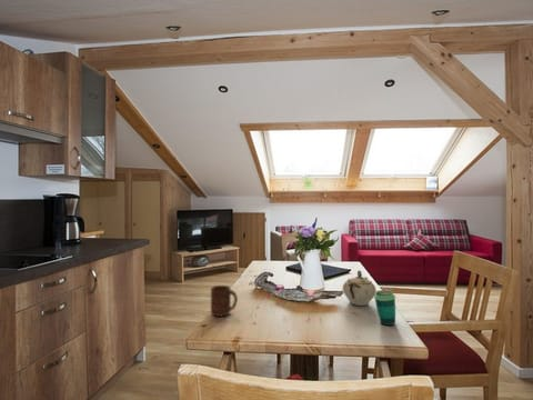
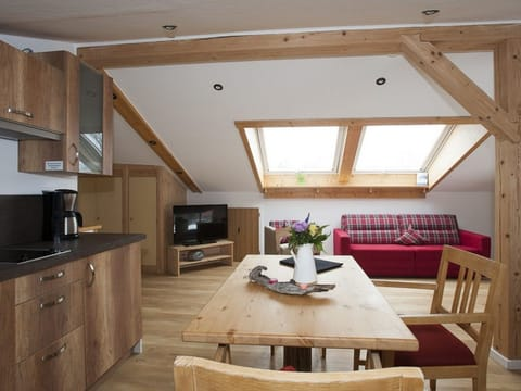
- sugar bowl [342,269,378,307]
- cup [210,284,239,318]
- cup [373,289,396,327]
